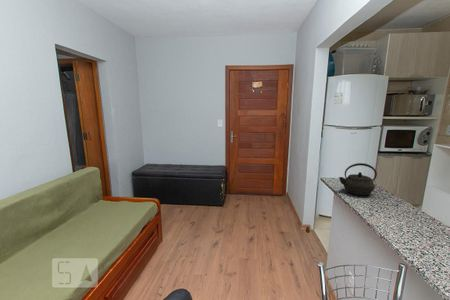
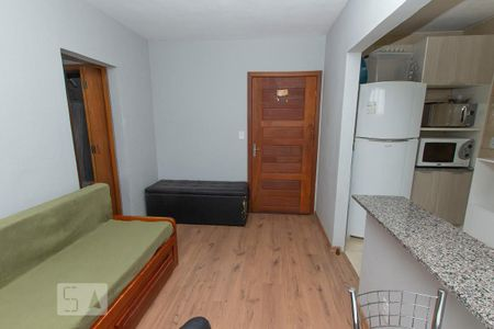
- kettle [338,162,378,196]
